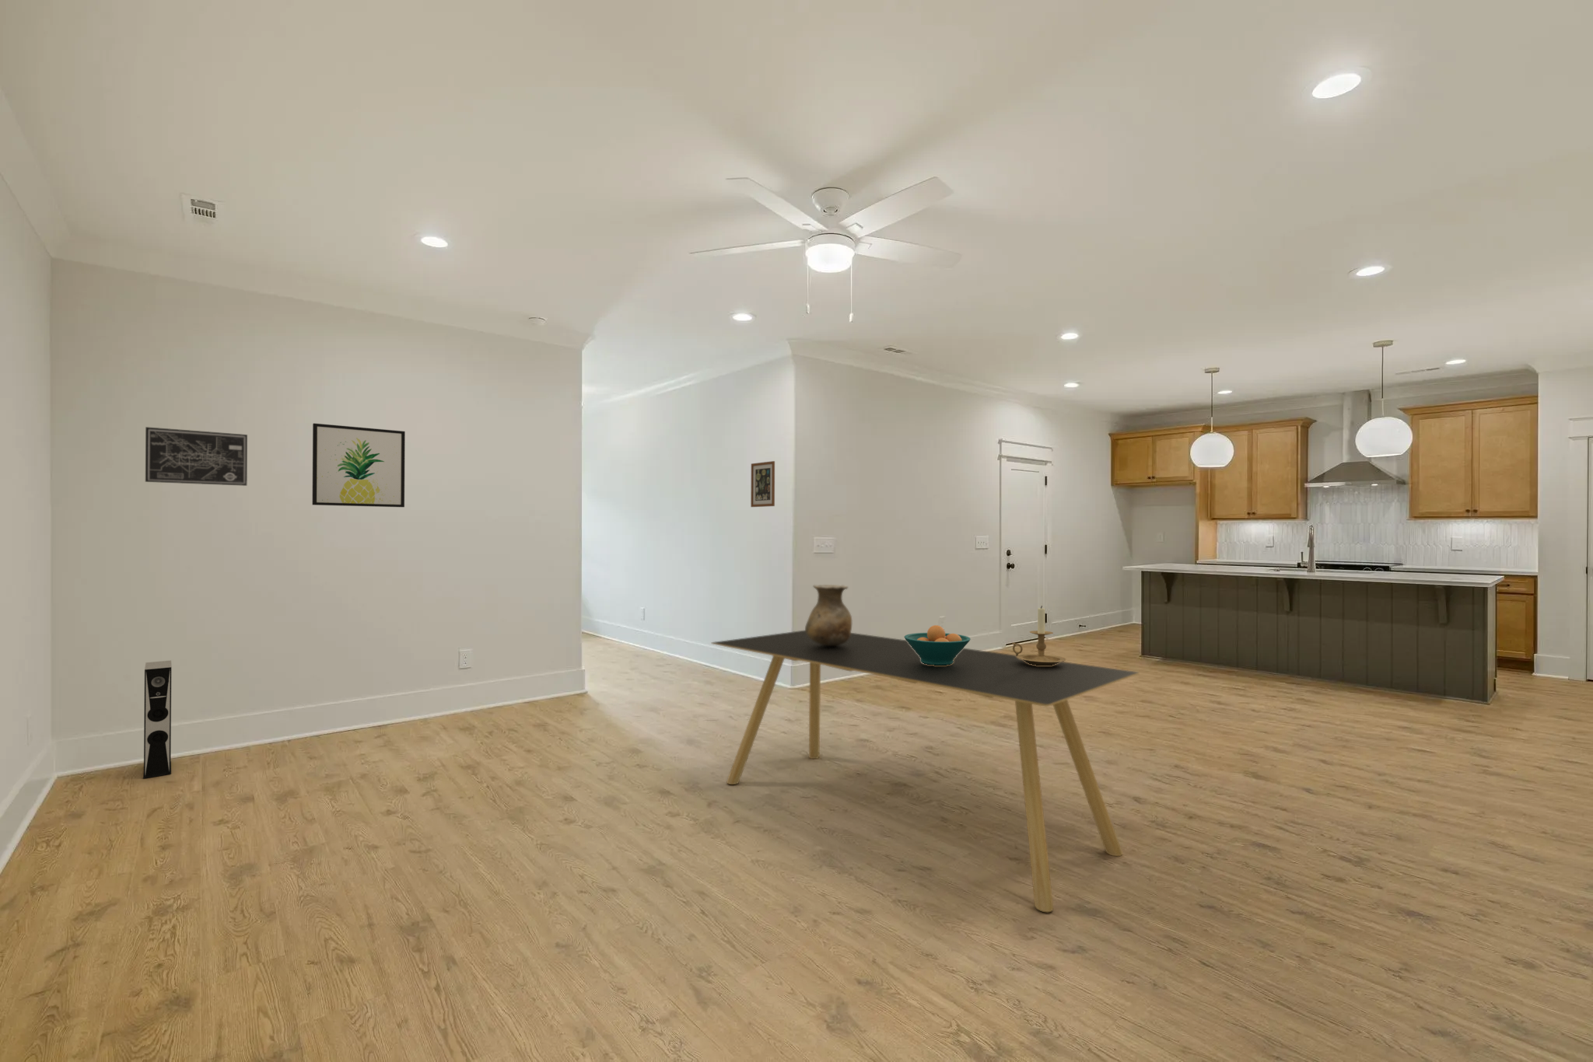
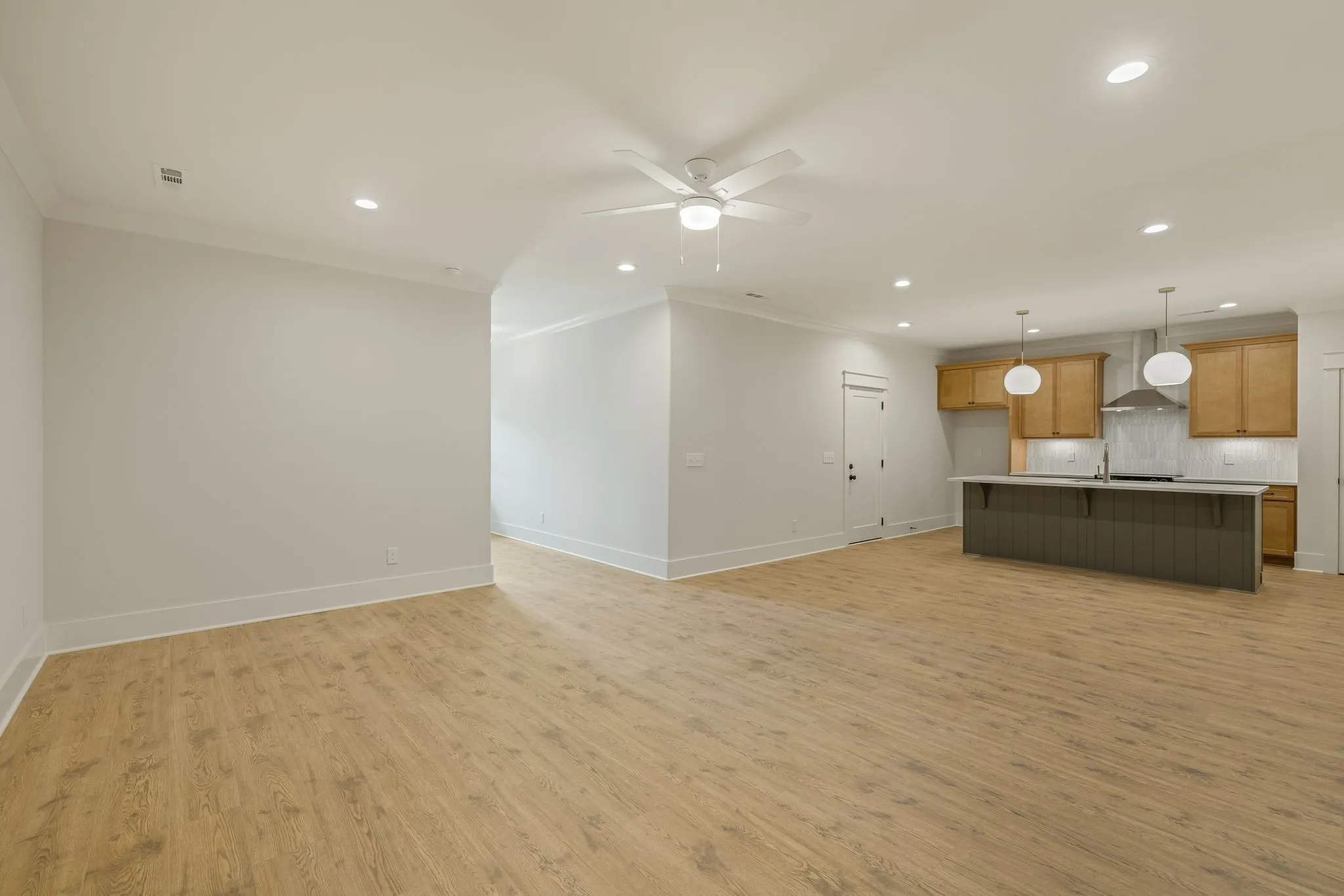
- fruit bowl [903,625,972,665]
- wall art [145,426,248,487]
- wall art [750,460,775,507]
- candle holder [1011,604,1067,665]
- wall art [312,423,407,507]
- speaker [142,660,172,779]
- dining table [710,629,1140,913]
- vase [805,584,852,646]
